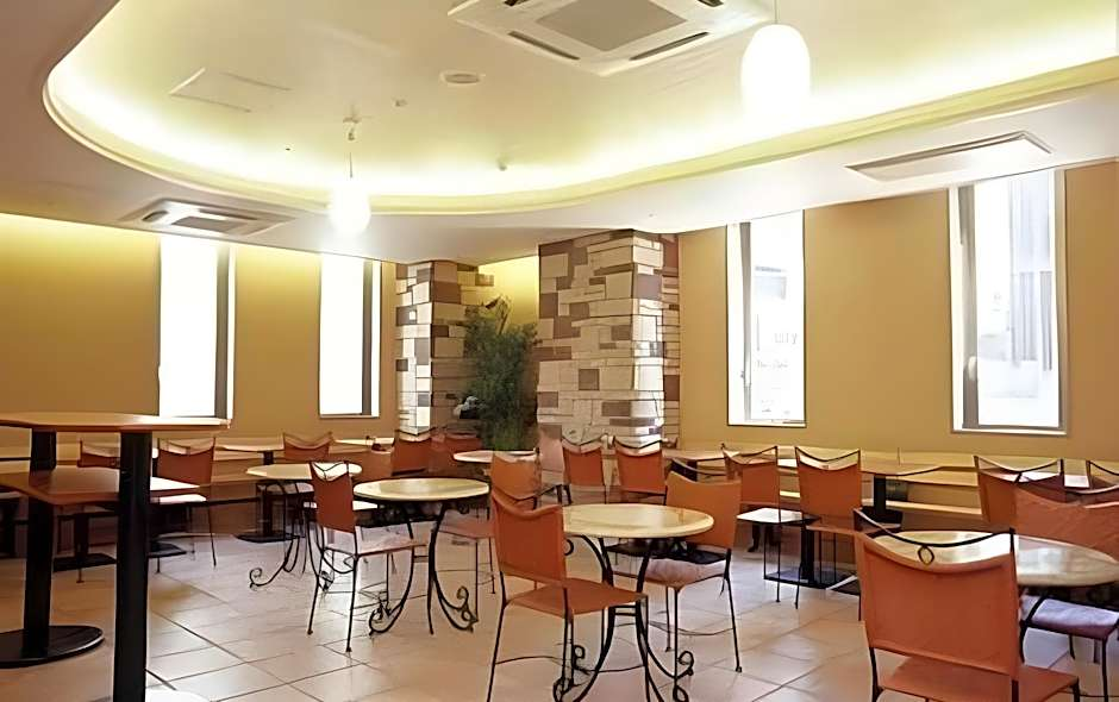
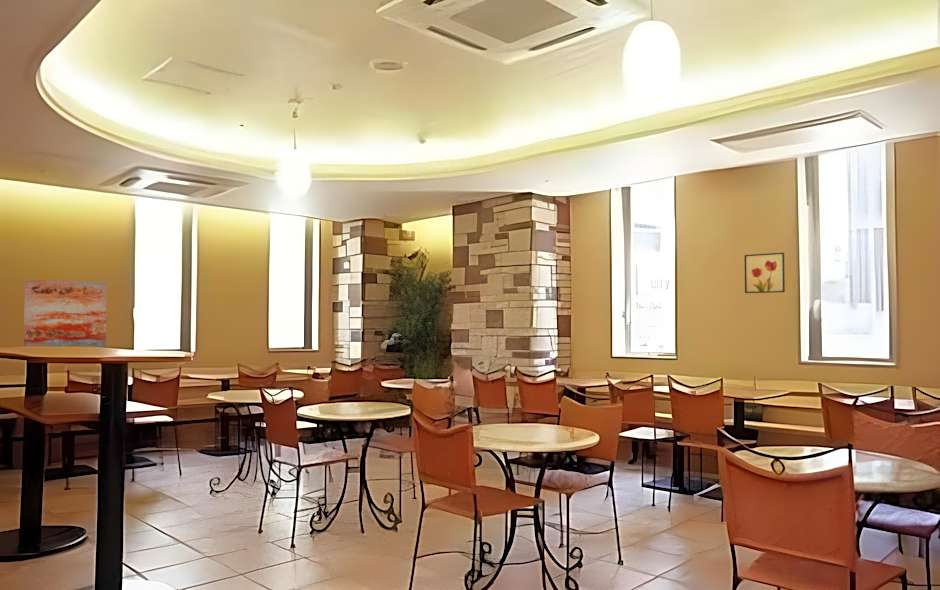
+ wall art [23,279,108,348]
+ wall art [744,252,786,294]
